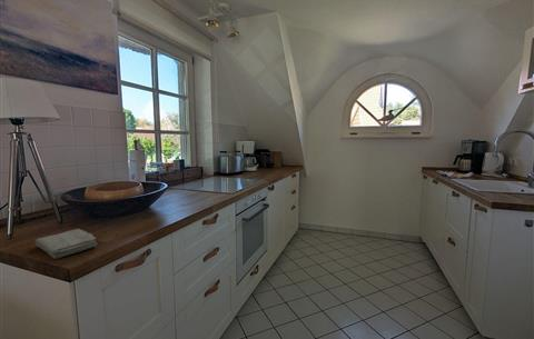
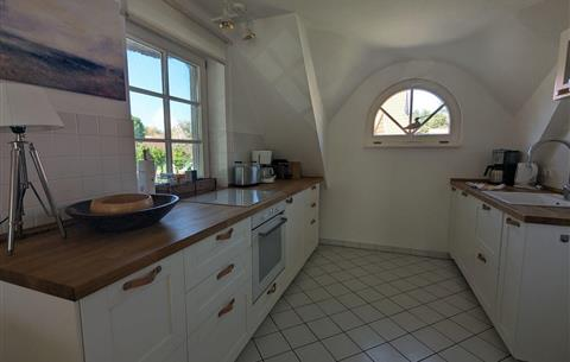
- washcloth [34,228,99,260]
